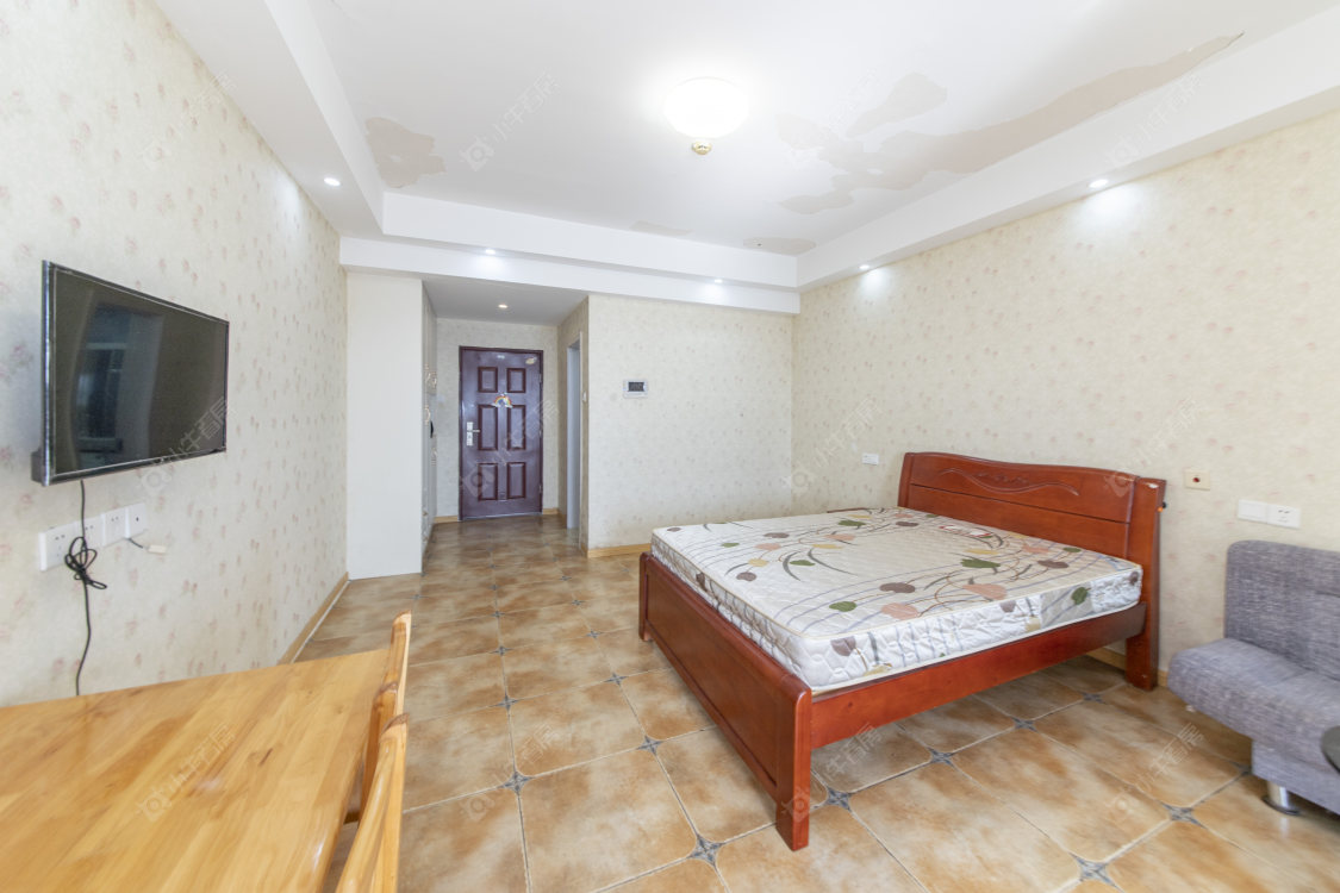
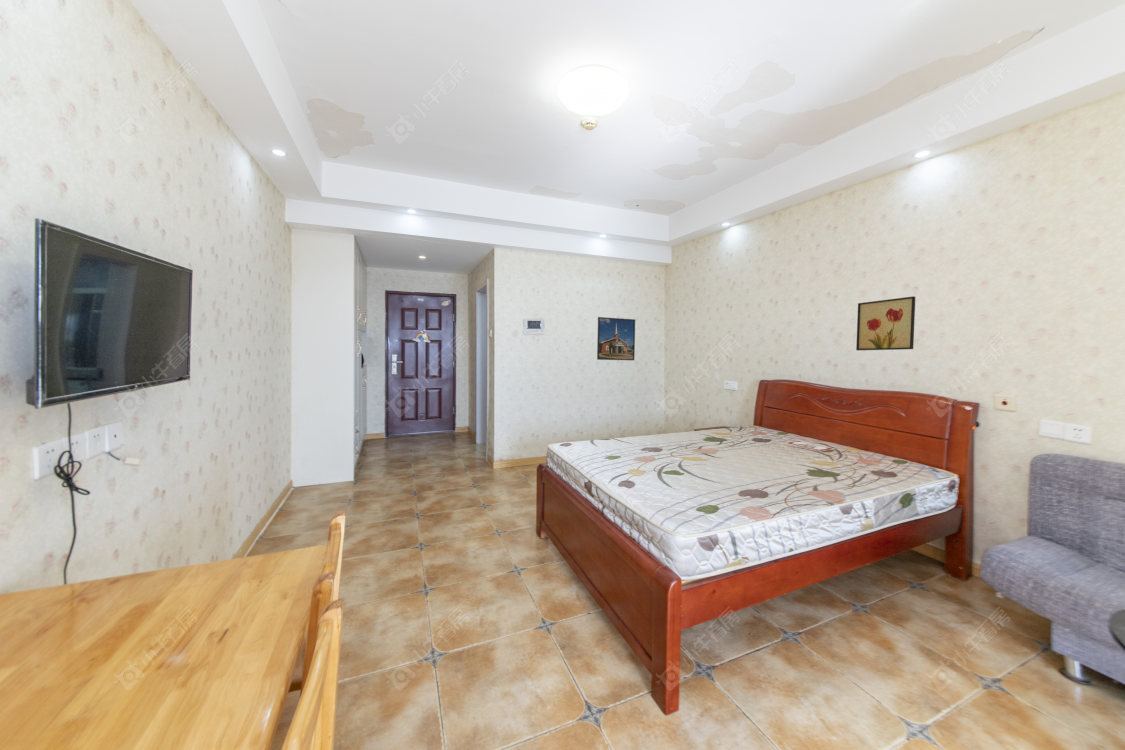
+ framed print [596,316,636,361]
+ wall art [855,295,916,351]
